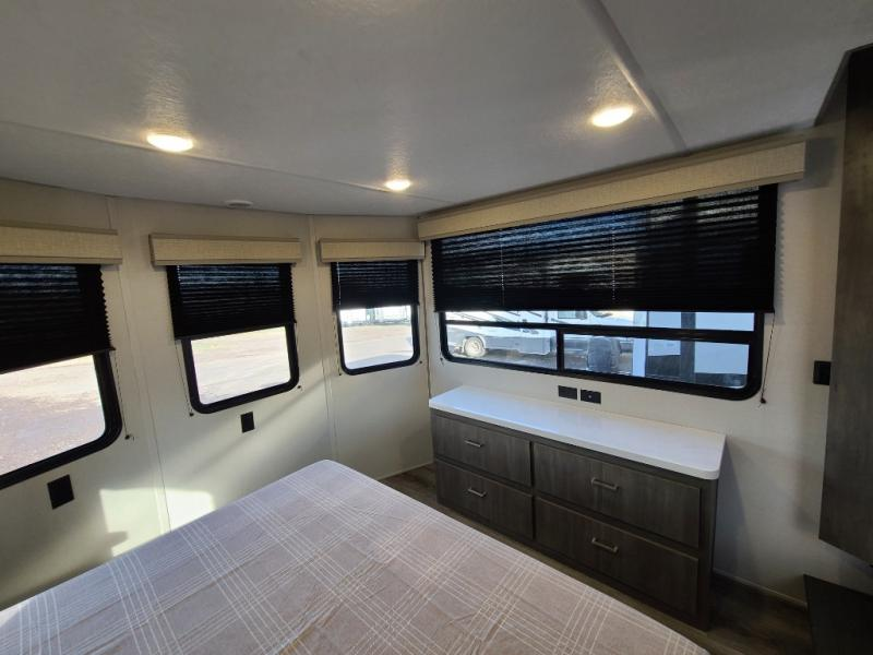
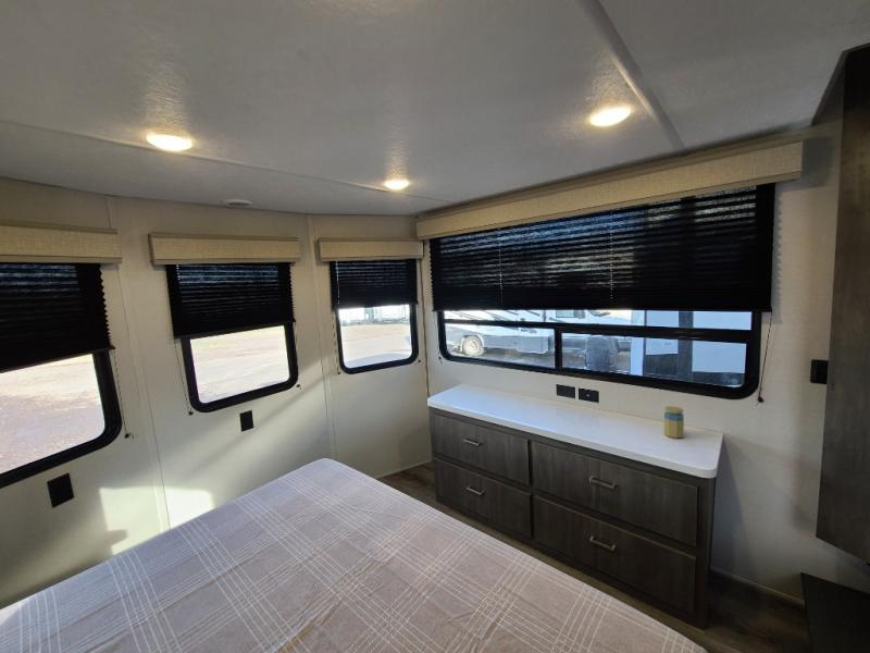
+ jar [663,405,685,440]
